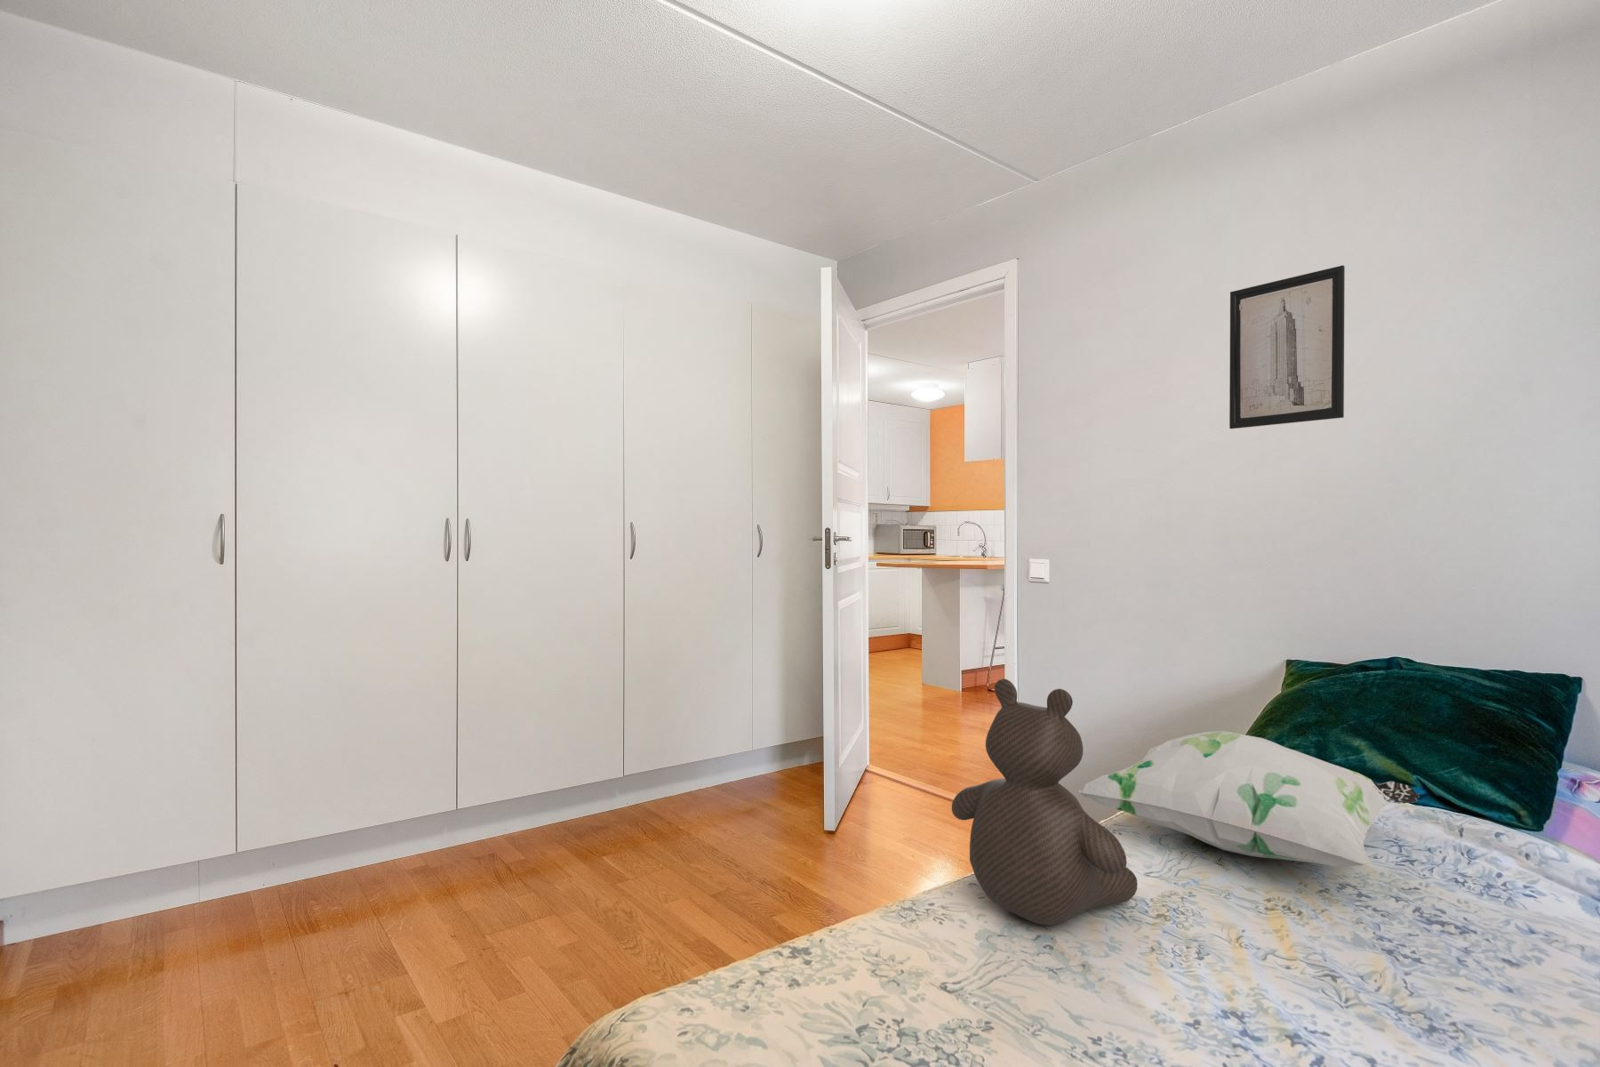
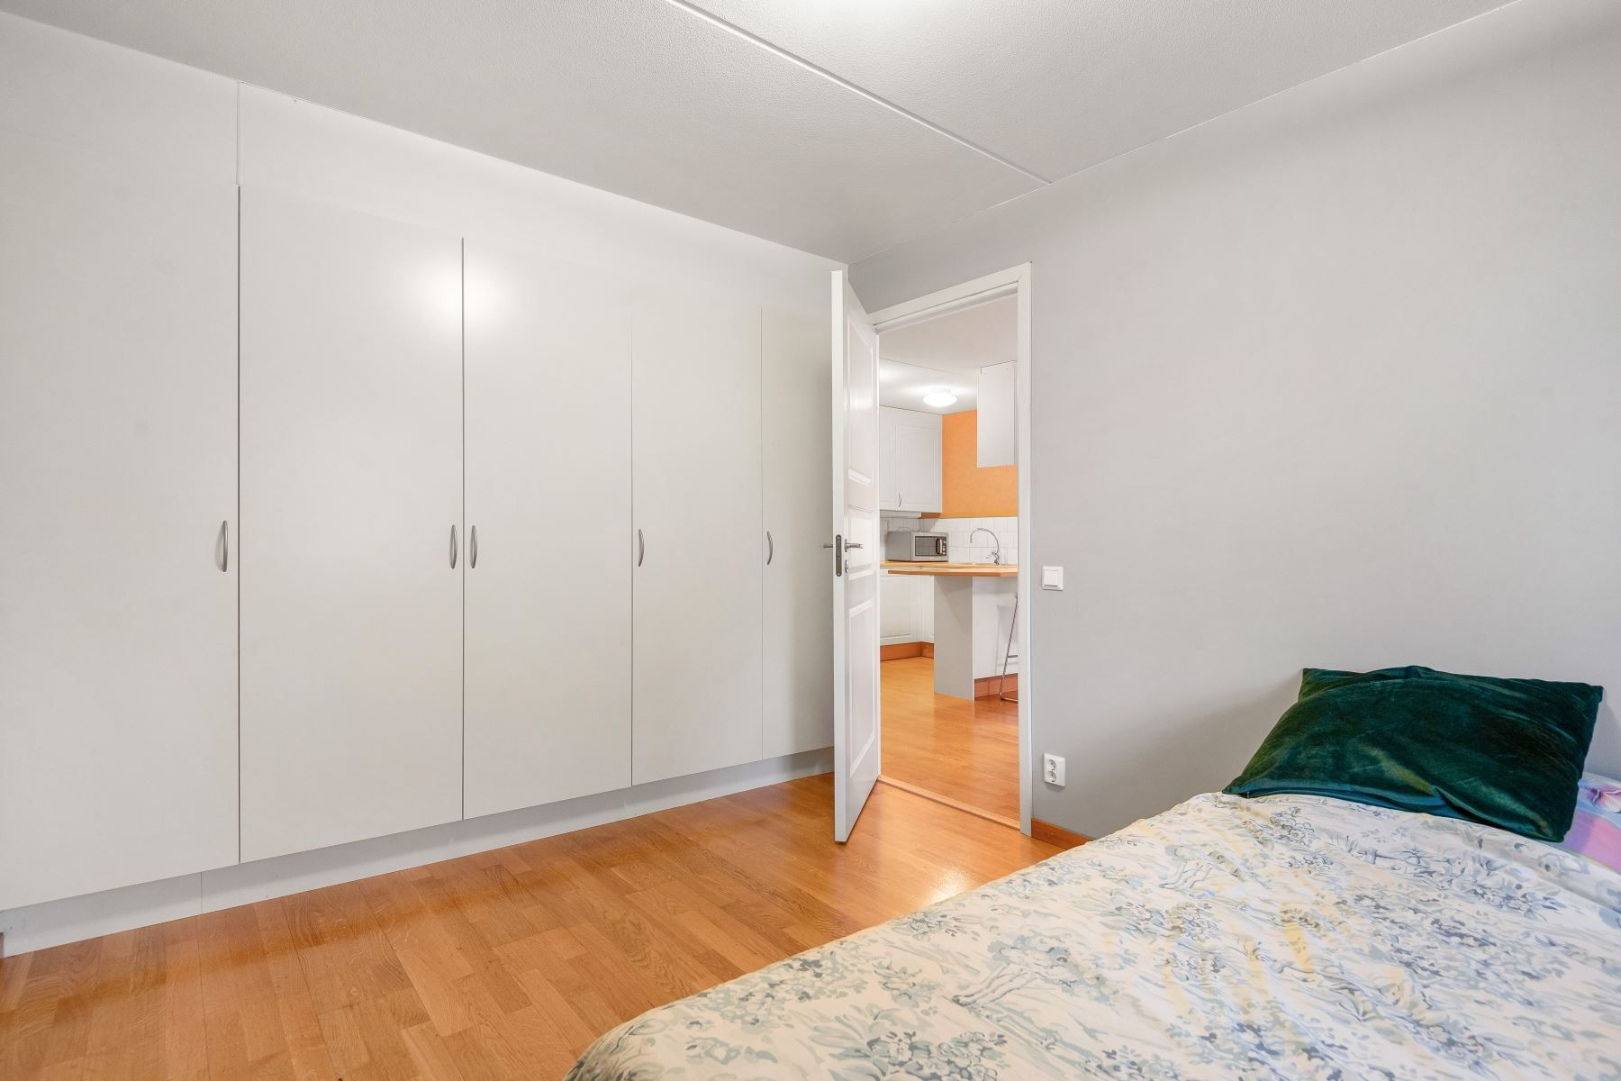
- wall art [1229,264,1345,430]
- teddy bear [951,678,1138,925]
- decorative pillow [1077,730,1420,868]
